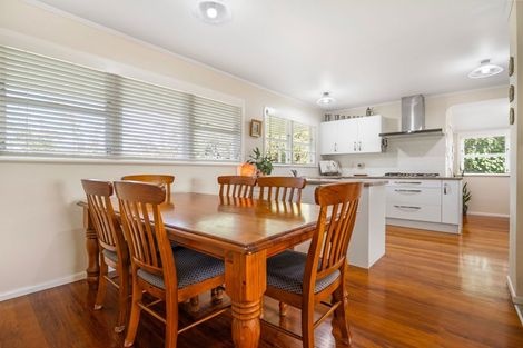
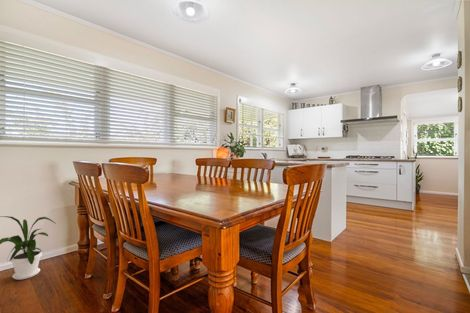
+ house plant [0,215,57,281]
